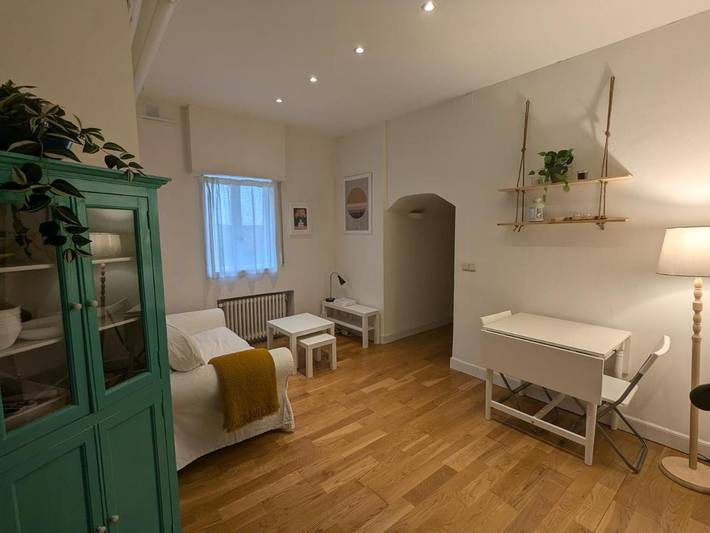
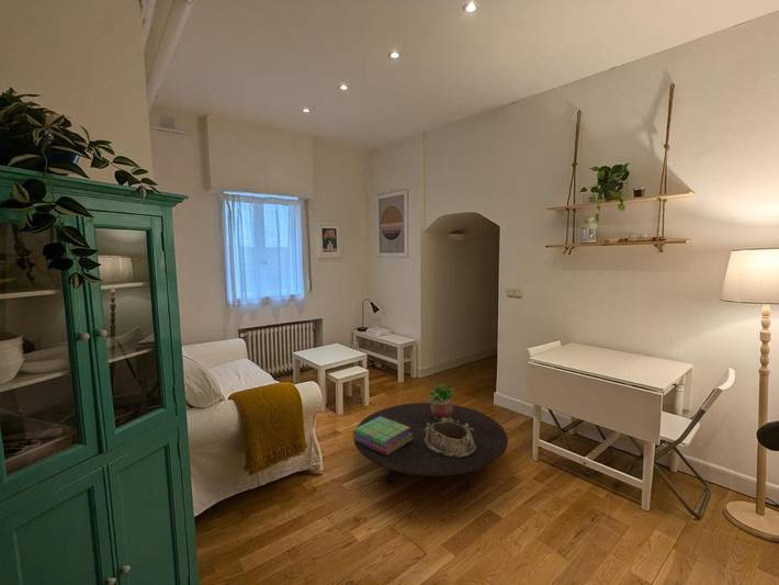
+ table [352,402,509,490]
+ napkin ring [425,418,476,458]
+ stack of books [353,416,413,454]
+ potted plant [426,381,458,420]
